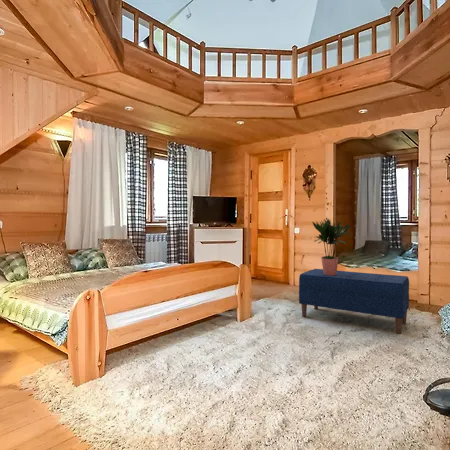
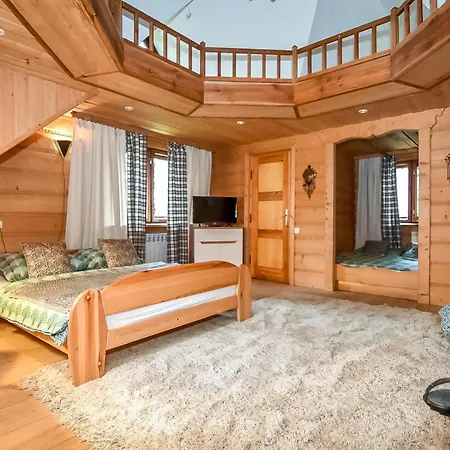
- potted plant [311,218,352,275]
- bench [298,268,410,335]
